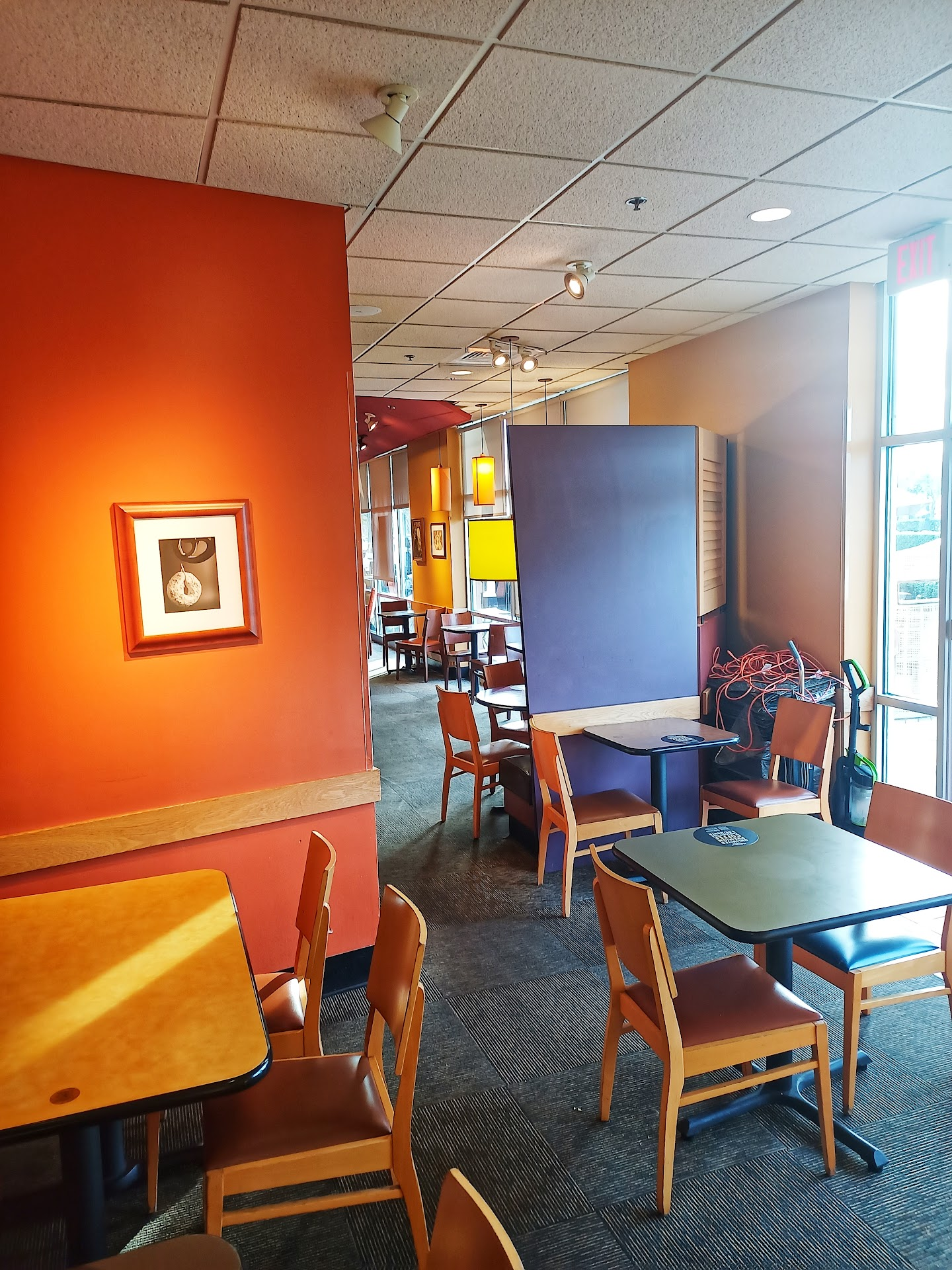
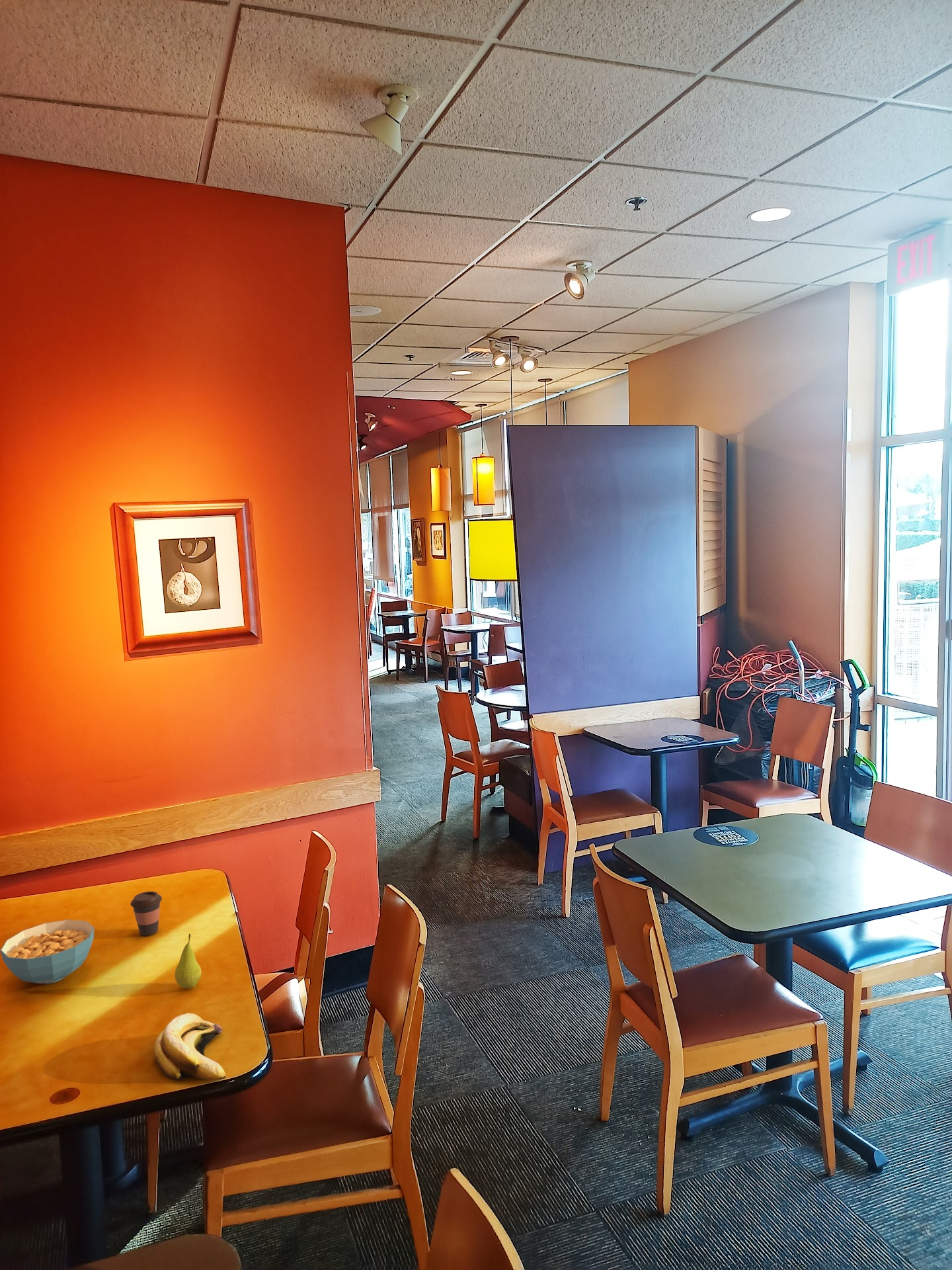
+ cereal bowl [0,919,95,984]
+ coffee cup [130,891,163,937]
+ banana [153,1013,226,1081]
+ fruit [175,933,202,989]
